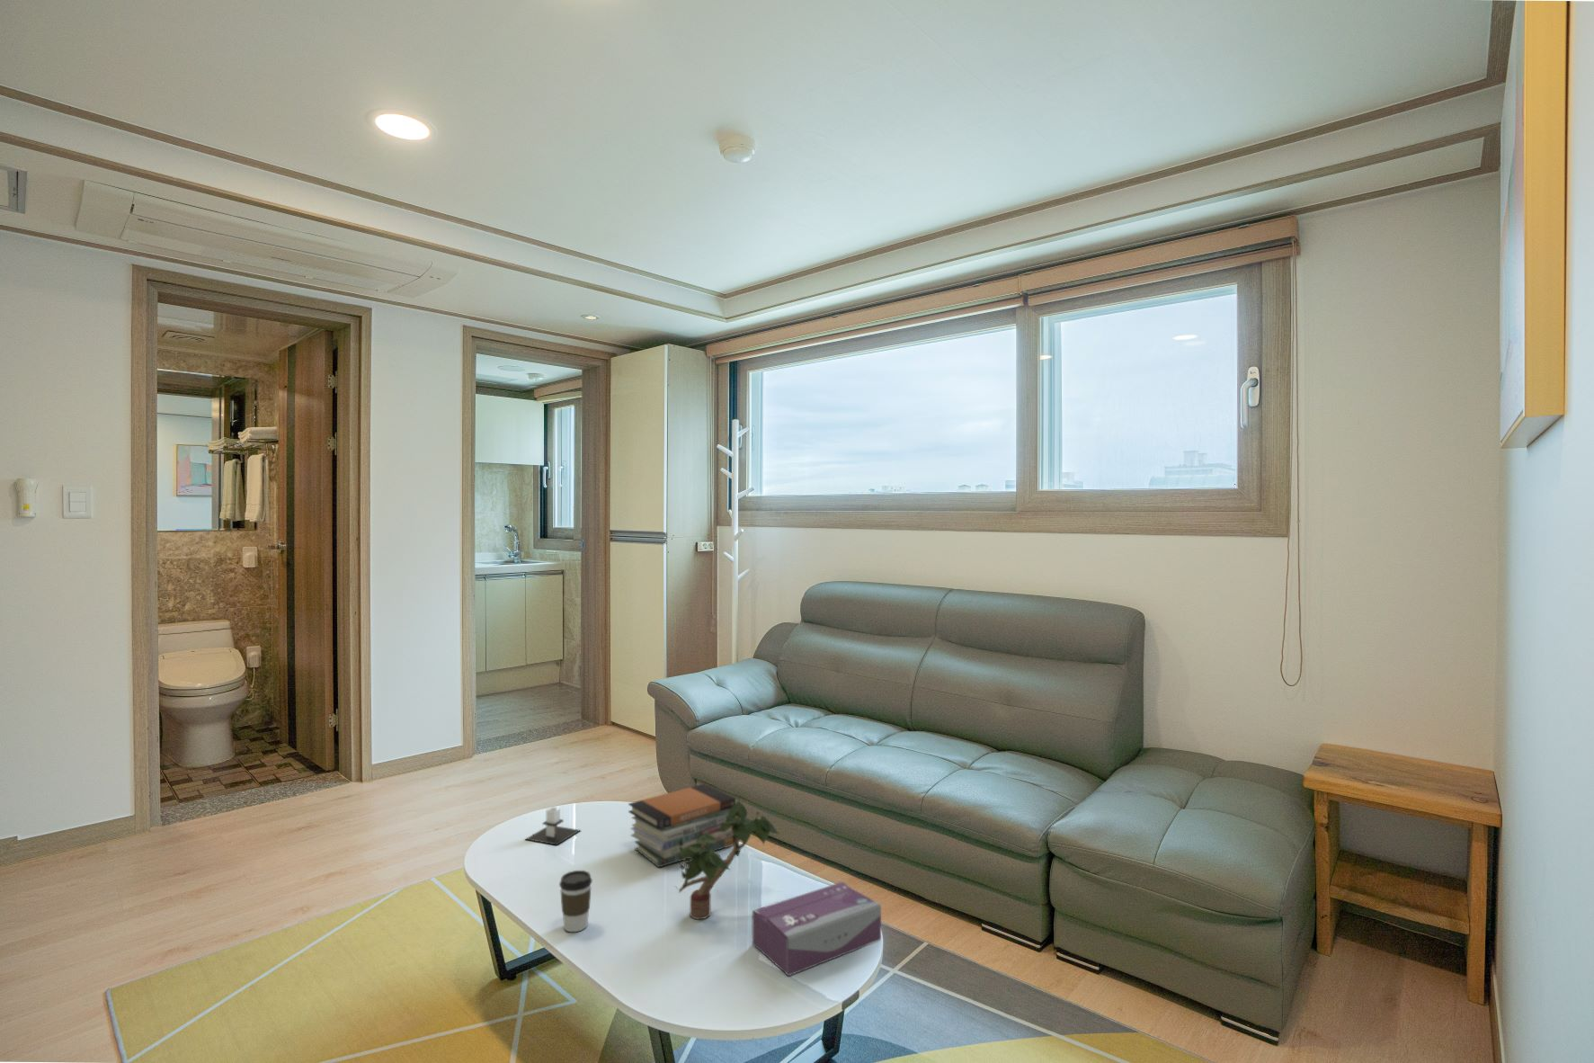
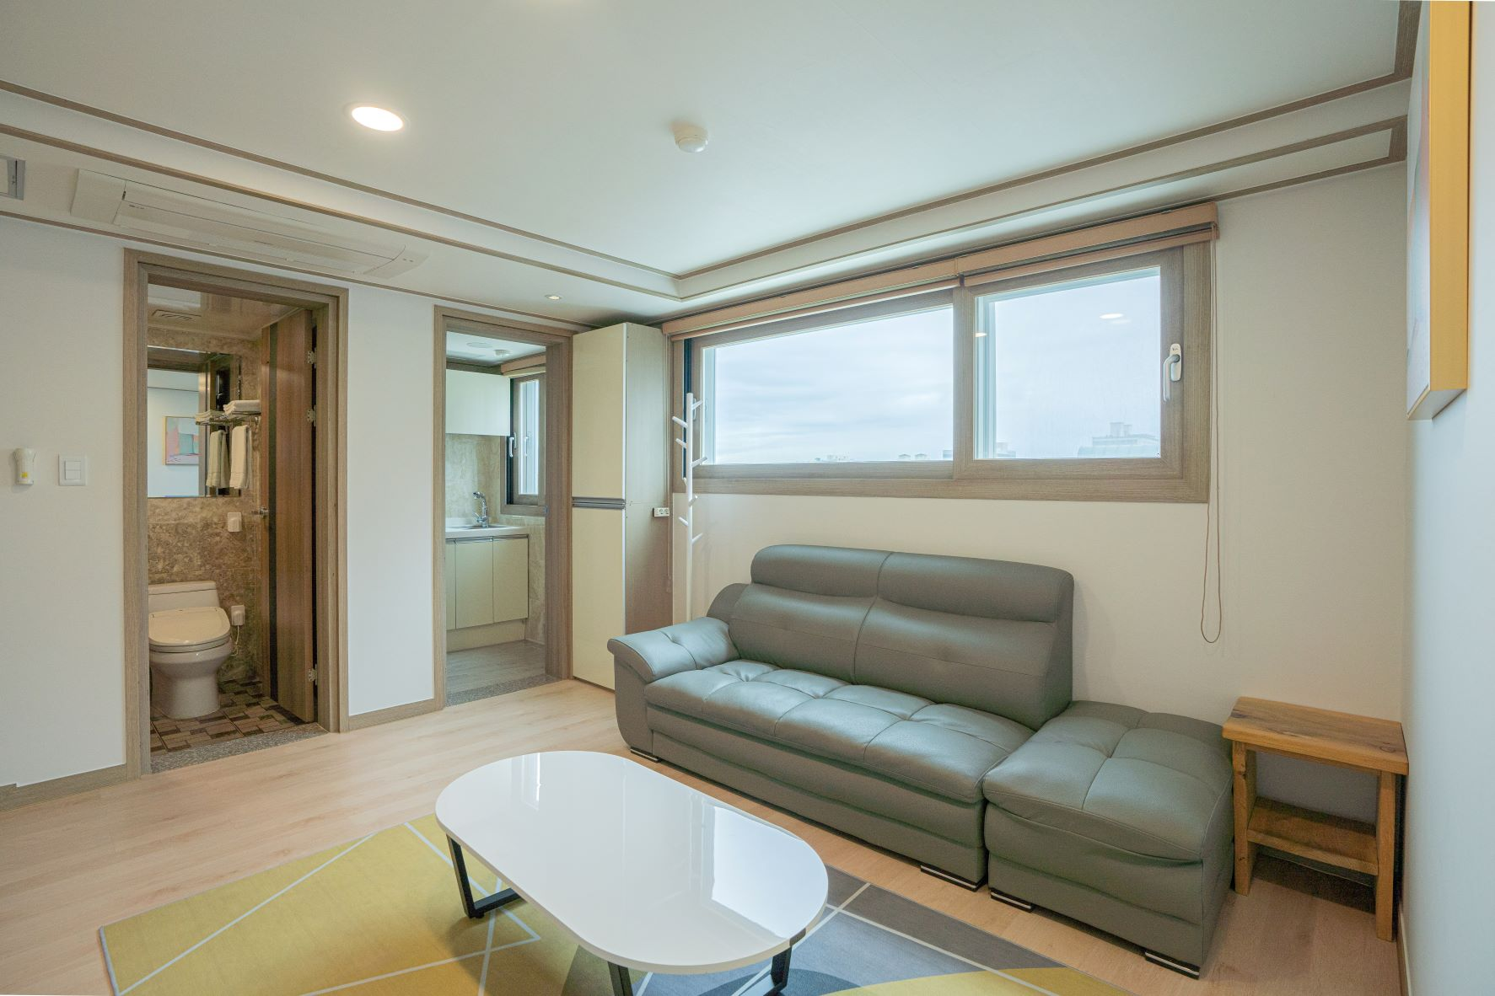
- potted plant [674,798,780,919]
- architectural model [525,806,581,846]
- tissue box [752,881,882,976]
- coffee cup [559,870,593,932]
- book stack [627,783,737,868]
